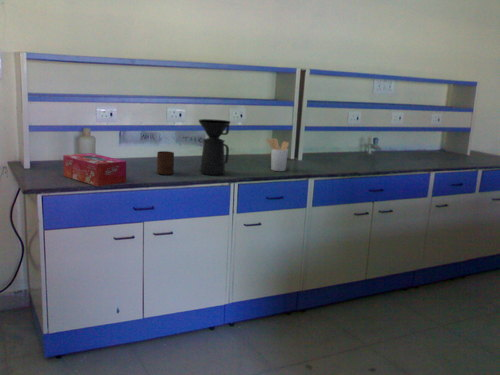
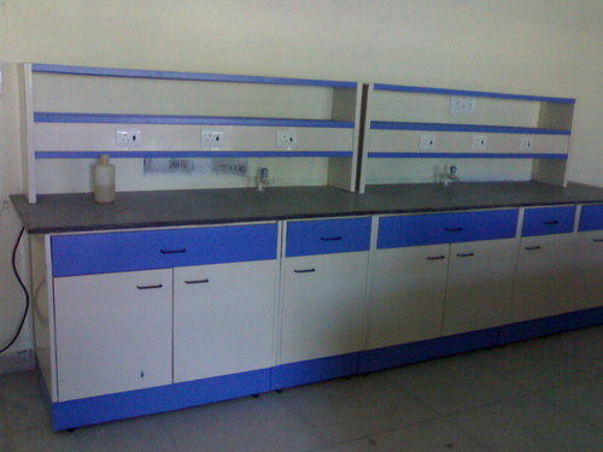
- utensil holder [265,137,290,172]
- cup [156,150,175,175]
- coffee maker [198,118,231,176]
- tissue box [62,152,127,187]
